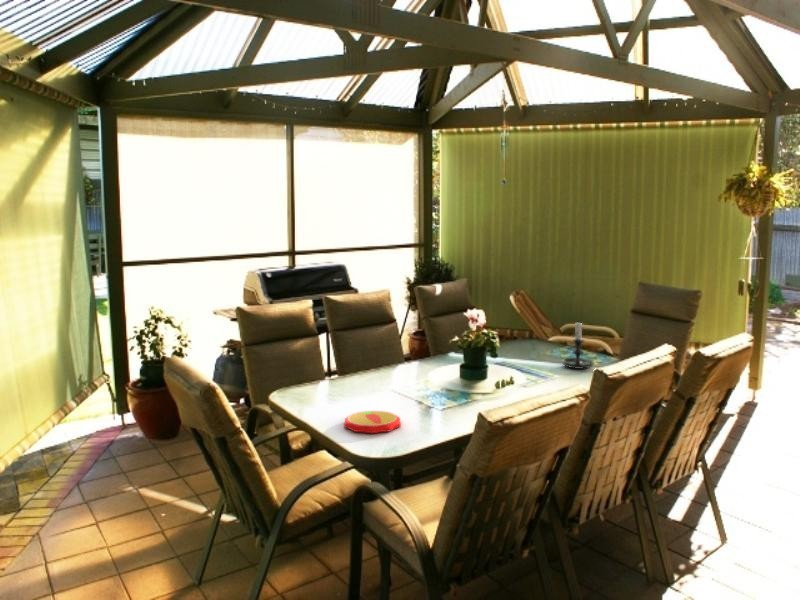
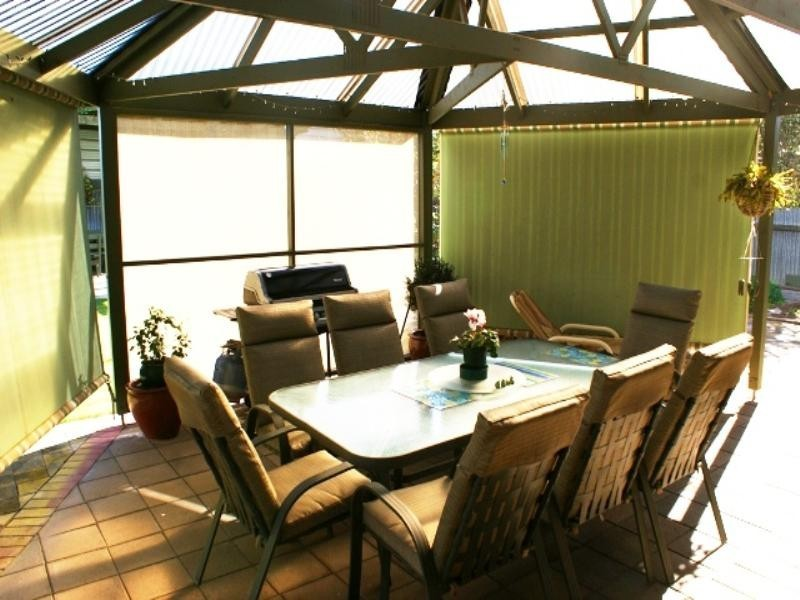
- candle holder [560,322,596,370]
- plate [343,410,402,434]
